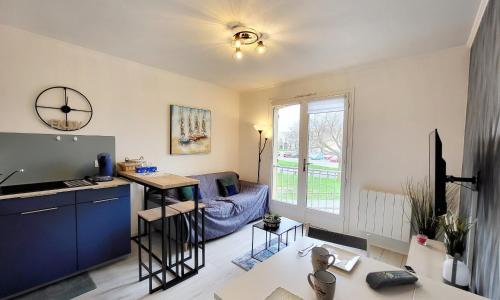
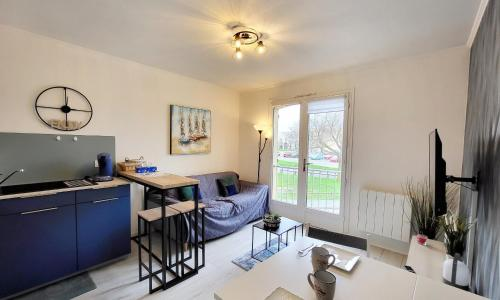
- remote control [365,270,419,290]
